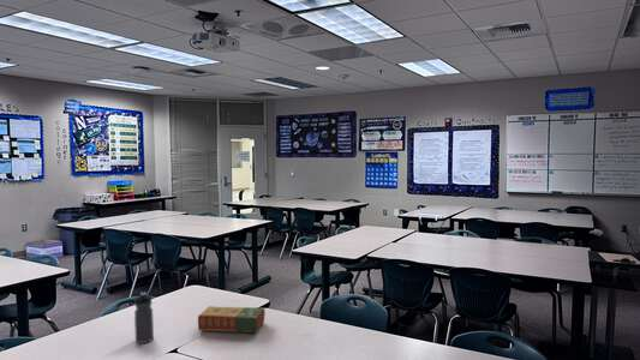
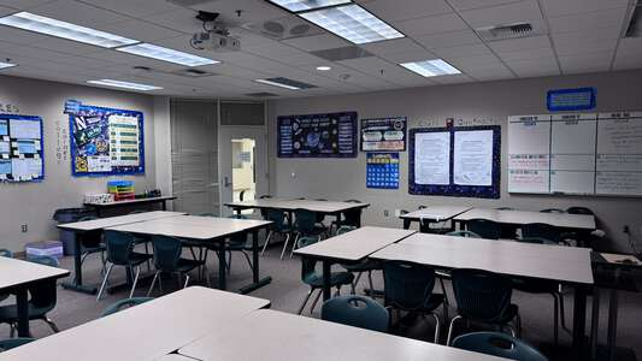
- book [197,305,267,334]
- water bottle [133,292,155,344]
